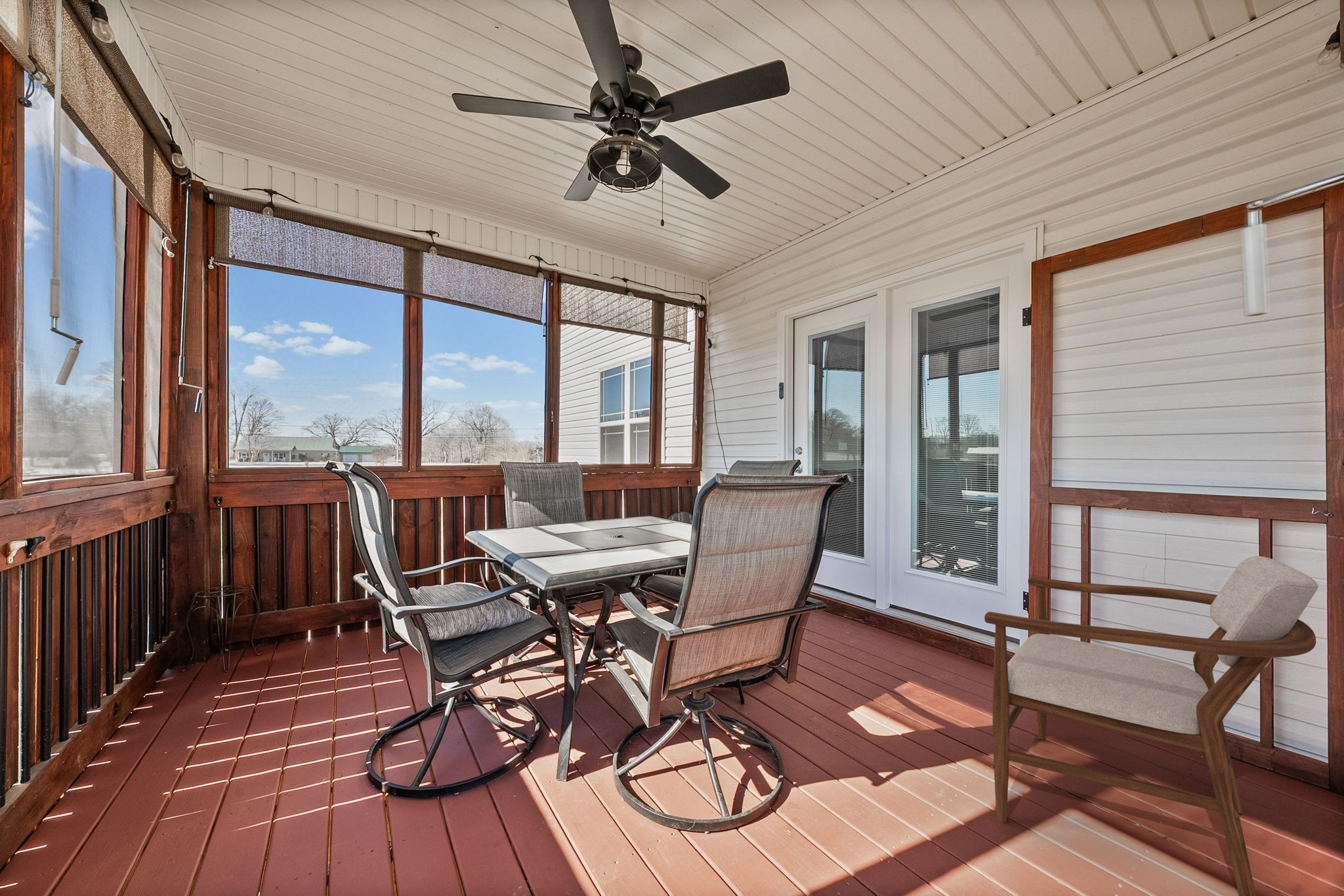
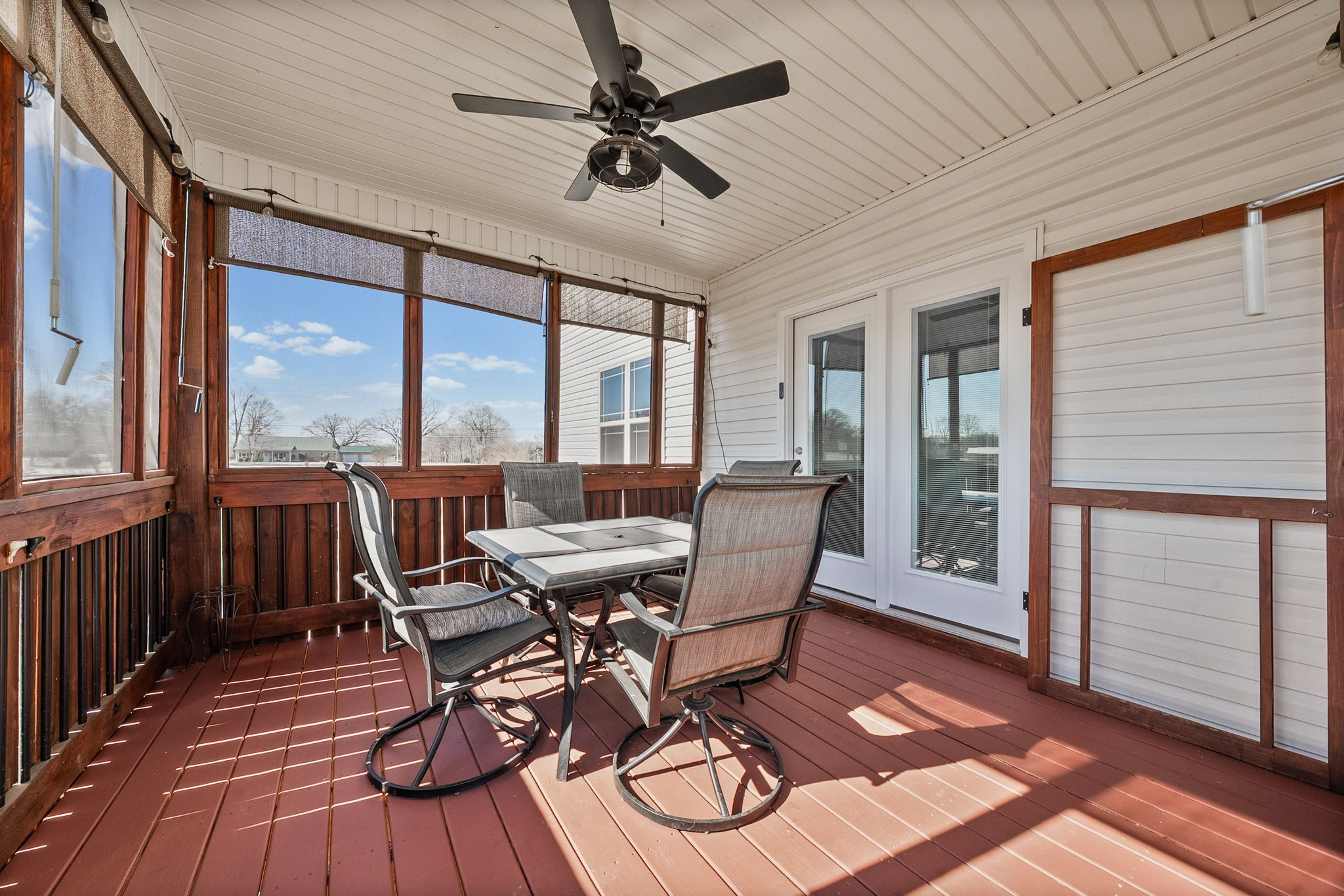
- armchair [984,556,1319,896]
